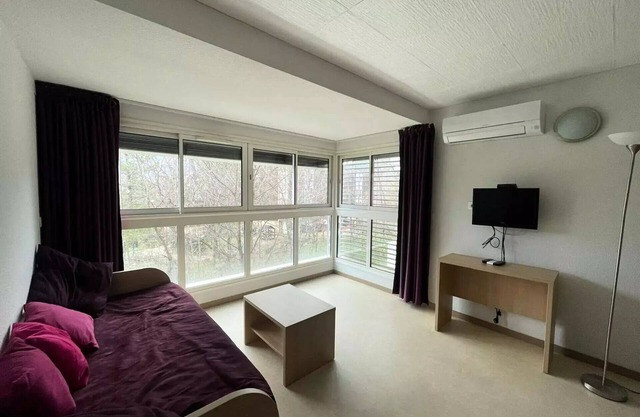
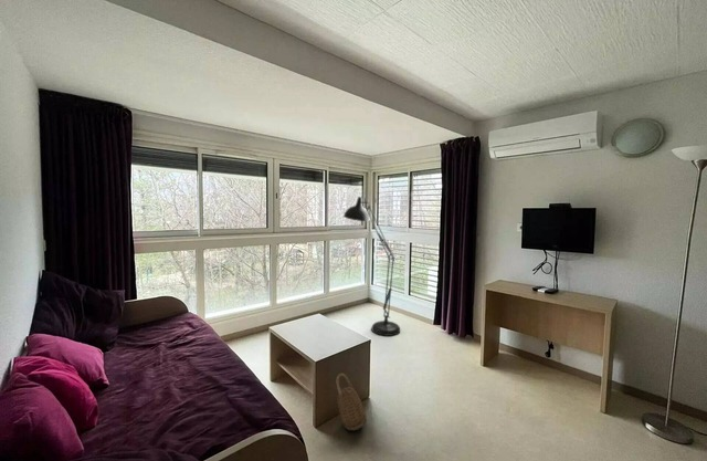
+ basket [336,373,367,431]
+ floor lamp [342,196,401,337]
